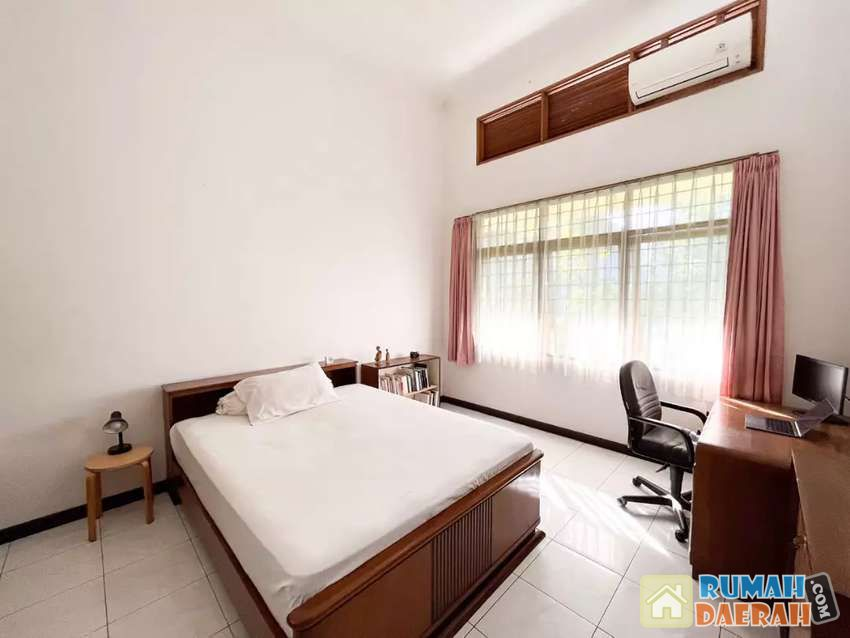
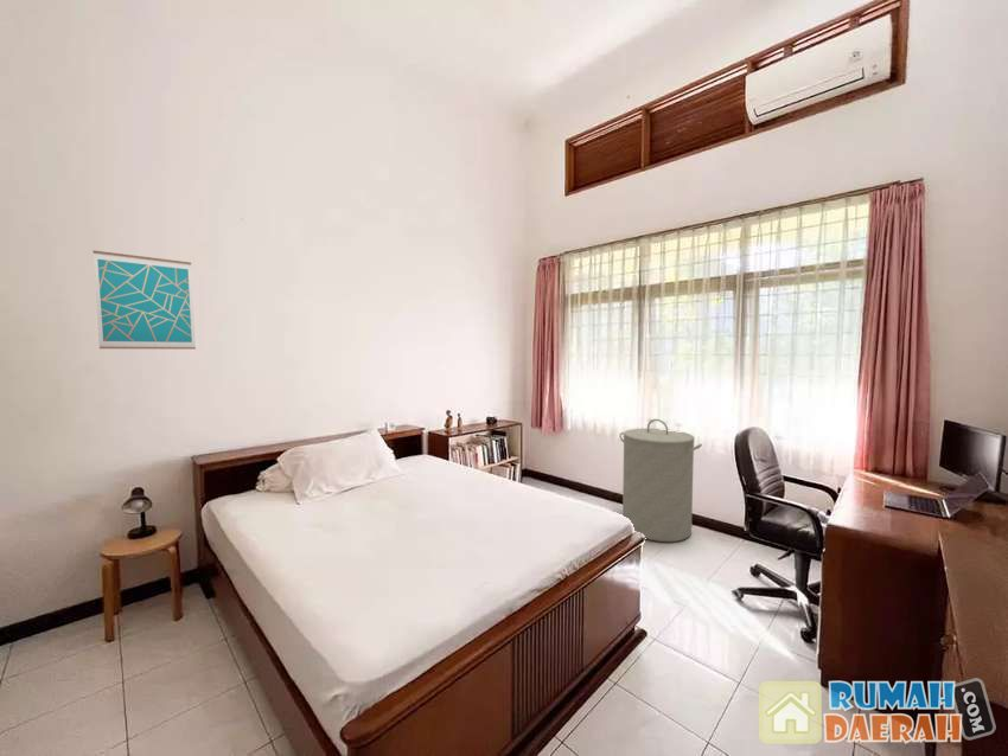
+ wall art [92,249,197,351]
+ laundry hamper [618,418,703,543]
